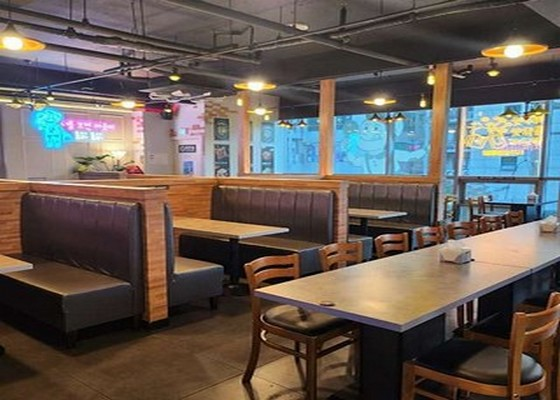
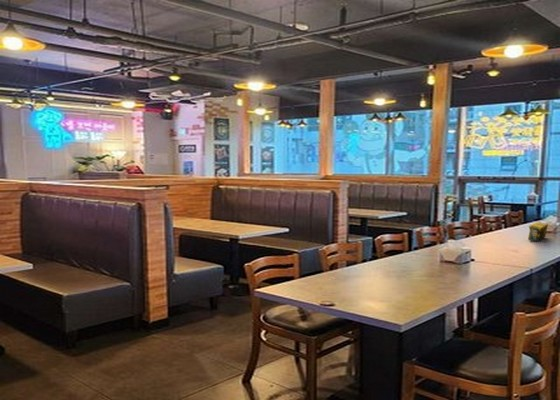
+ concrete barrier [527,221,549,243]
